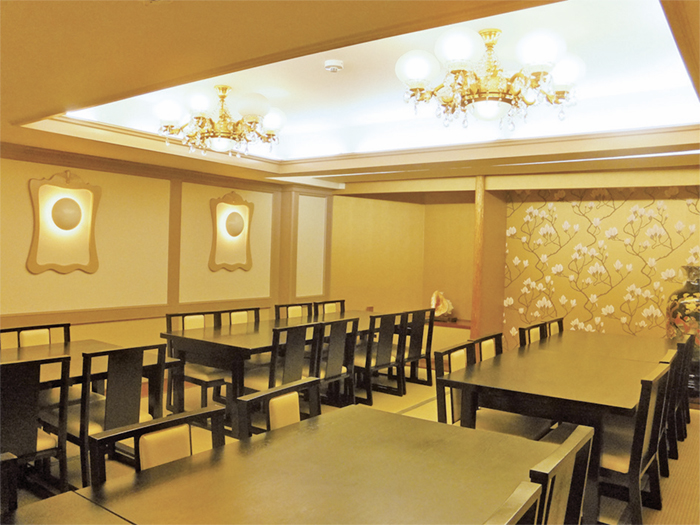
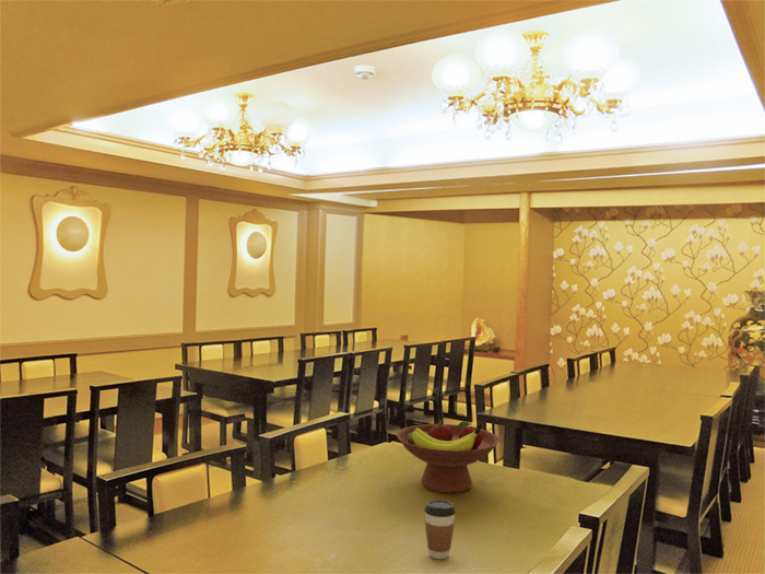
+ coffee cup [423,499,457,560]
+ fruit bowl [396,420,501,494]
